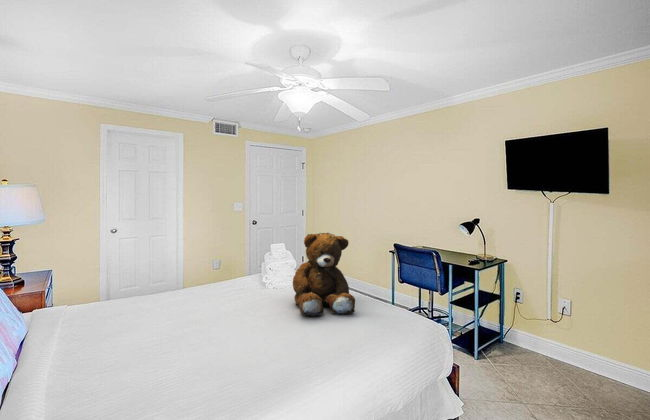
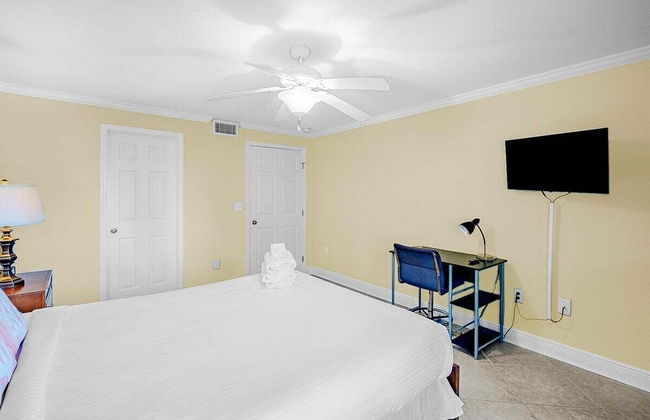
- teddy bear [292,232,356,317]
